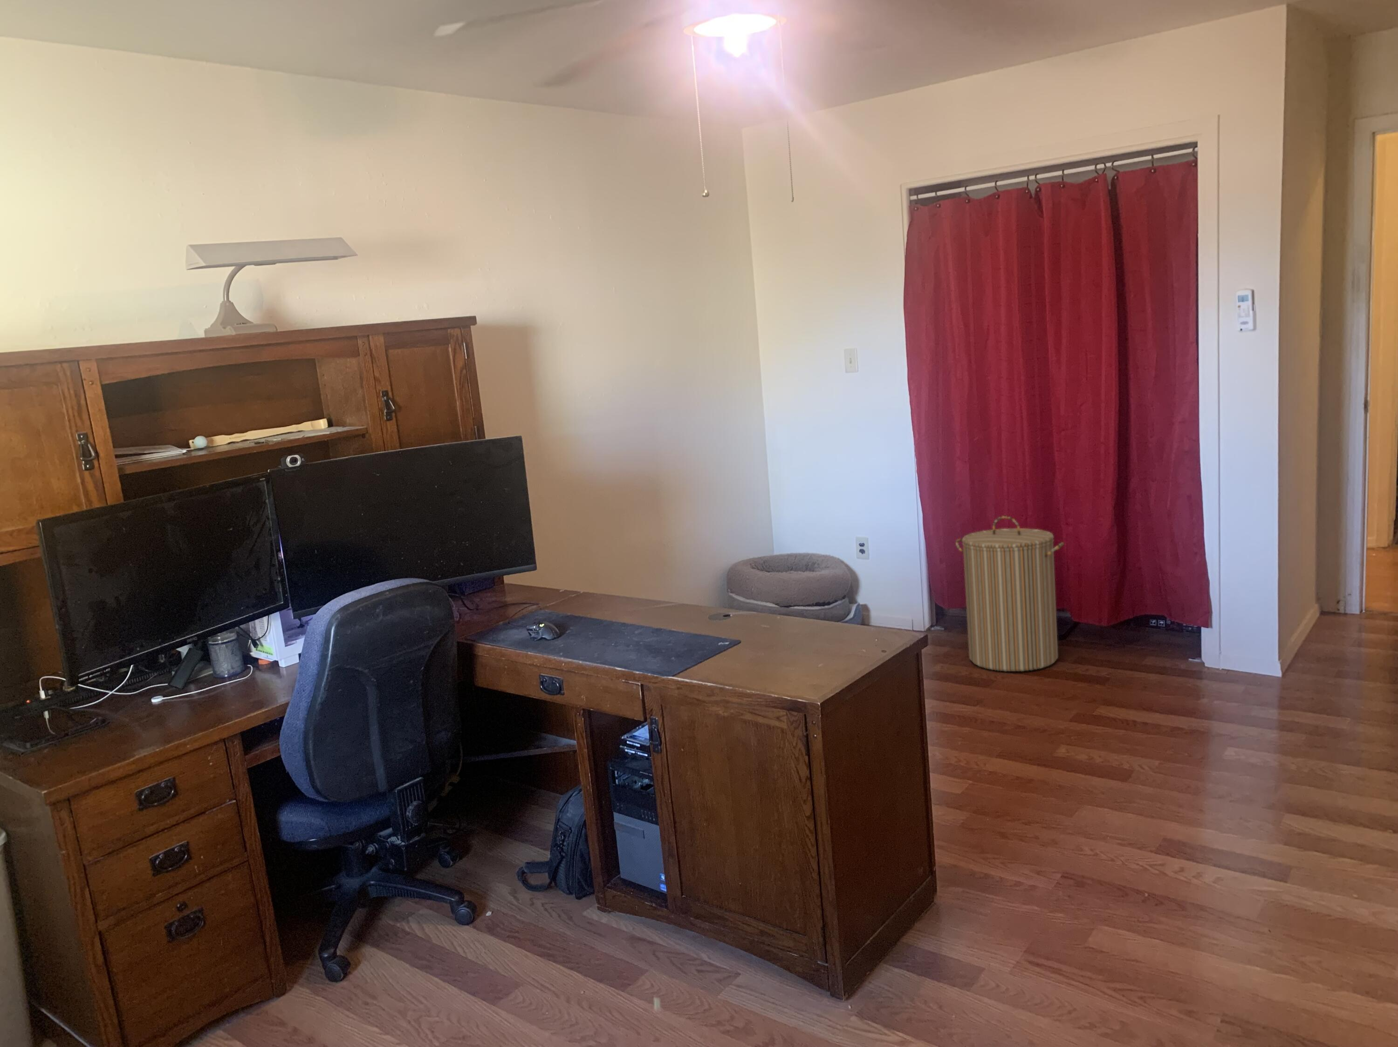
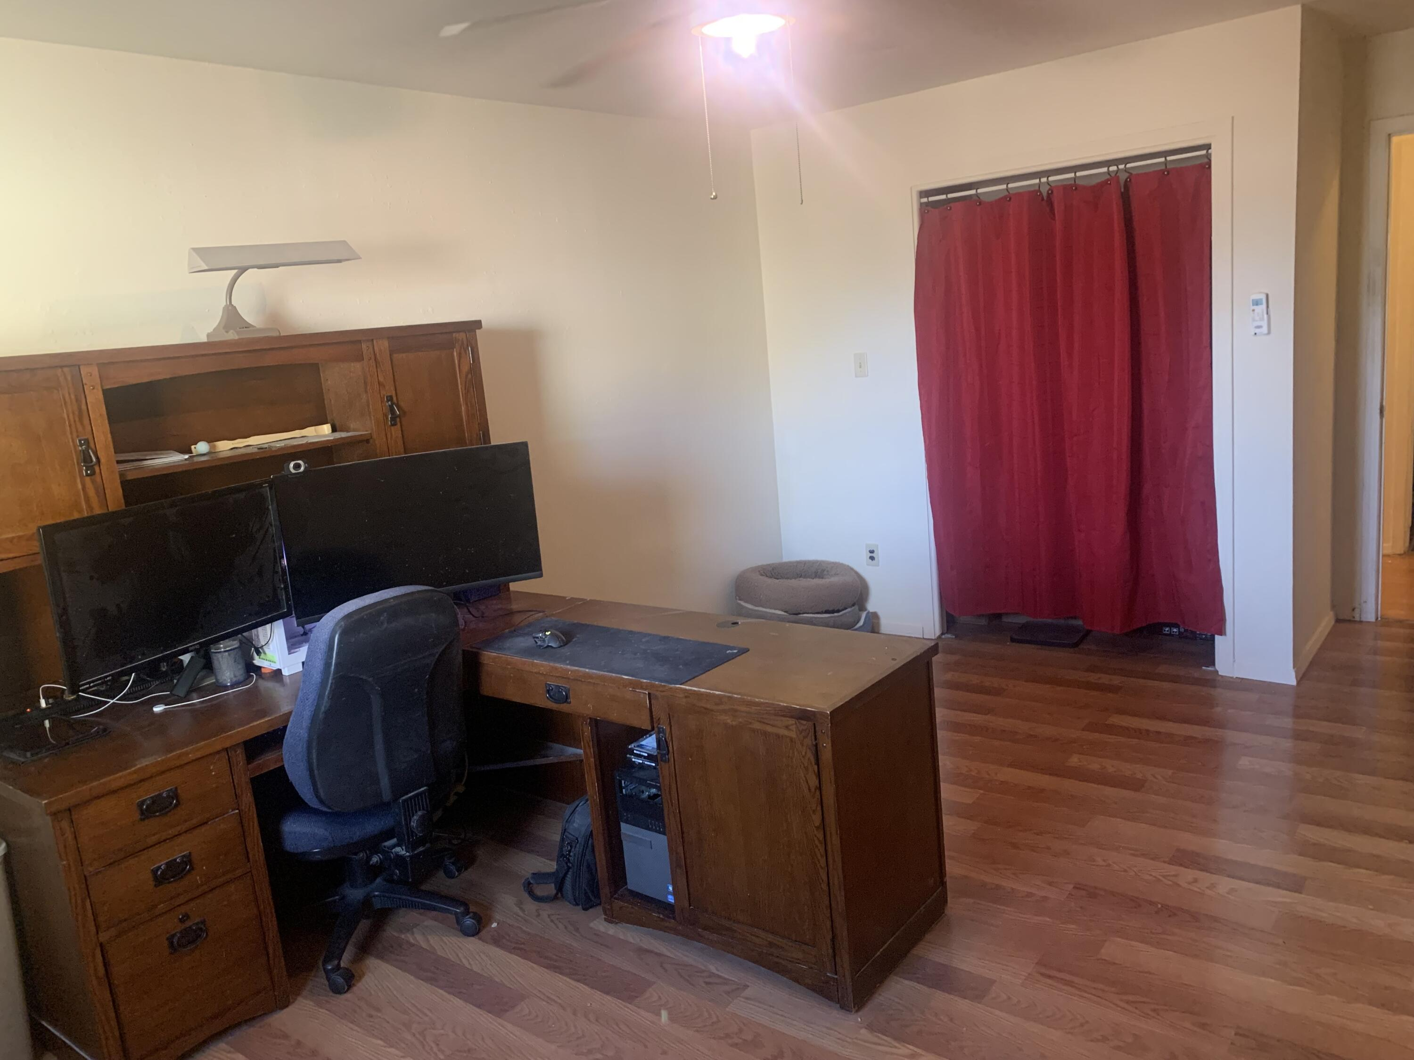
- laundry hamper [955,516,1064,672]
